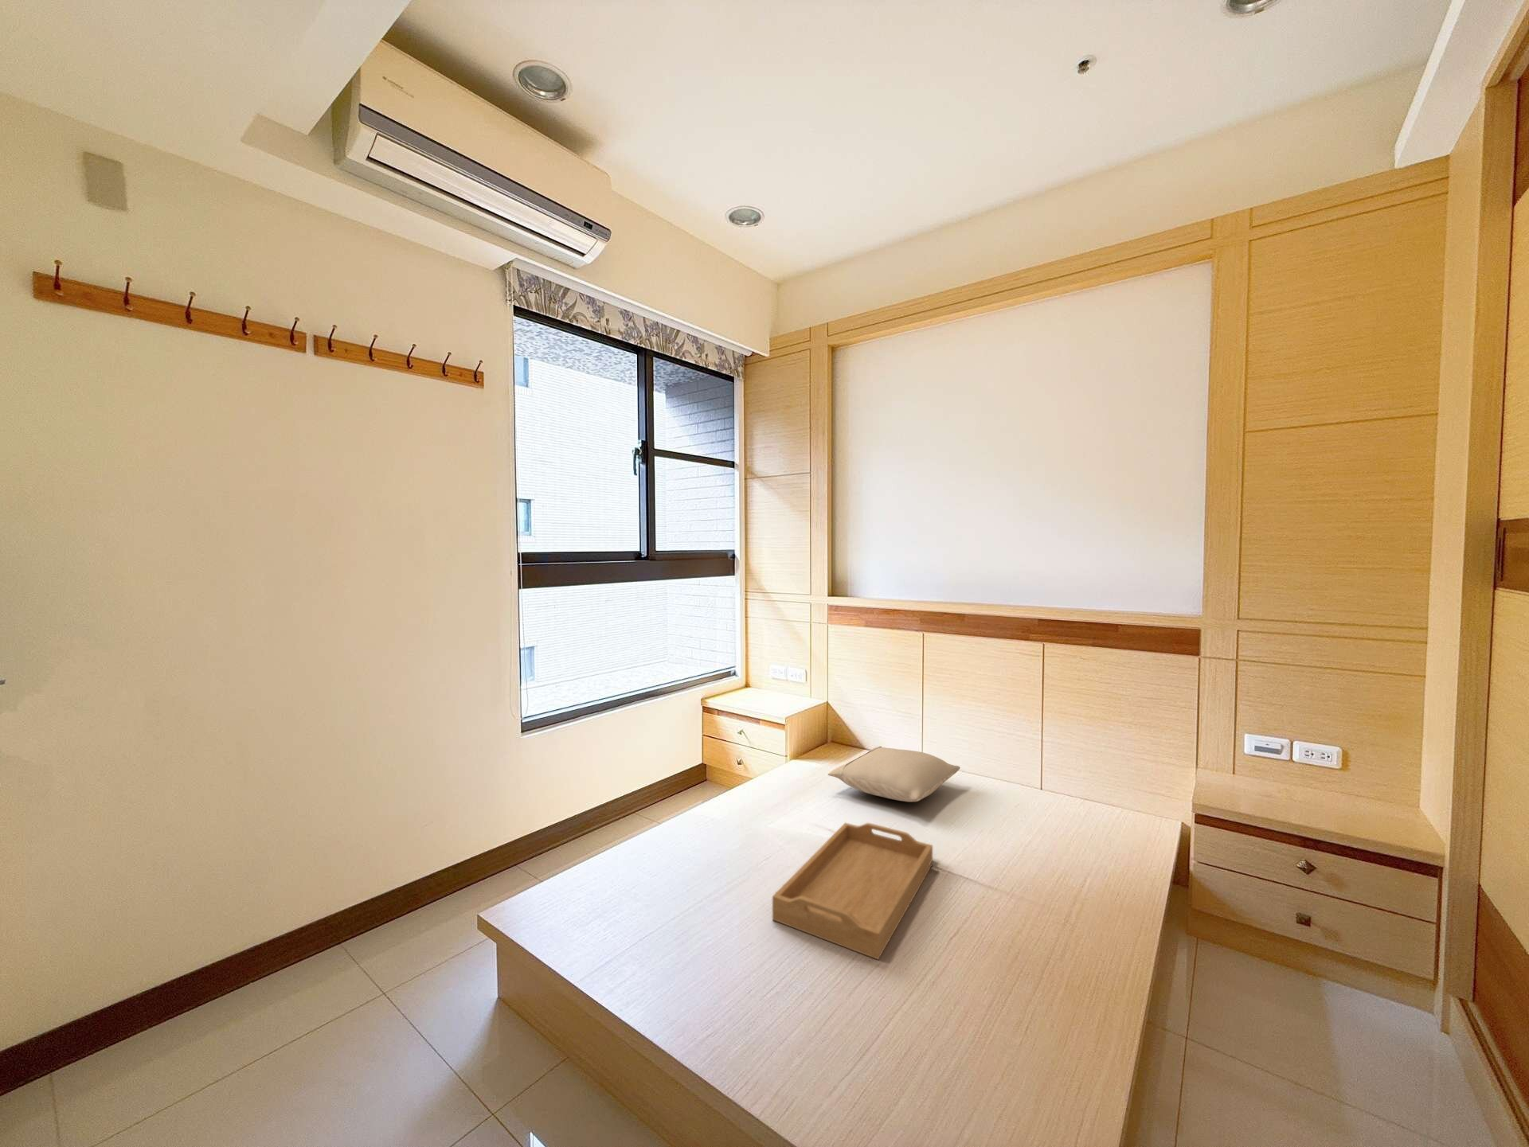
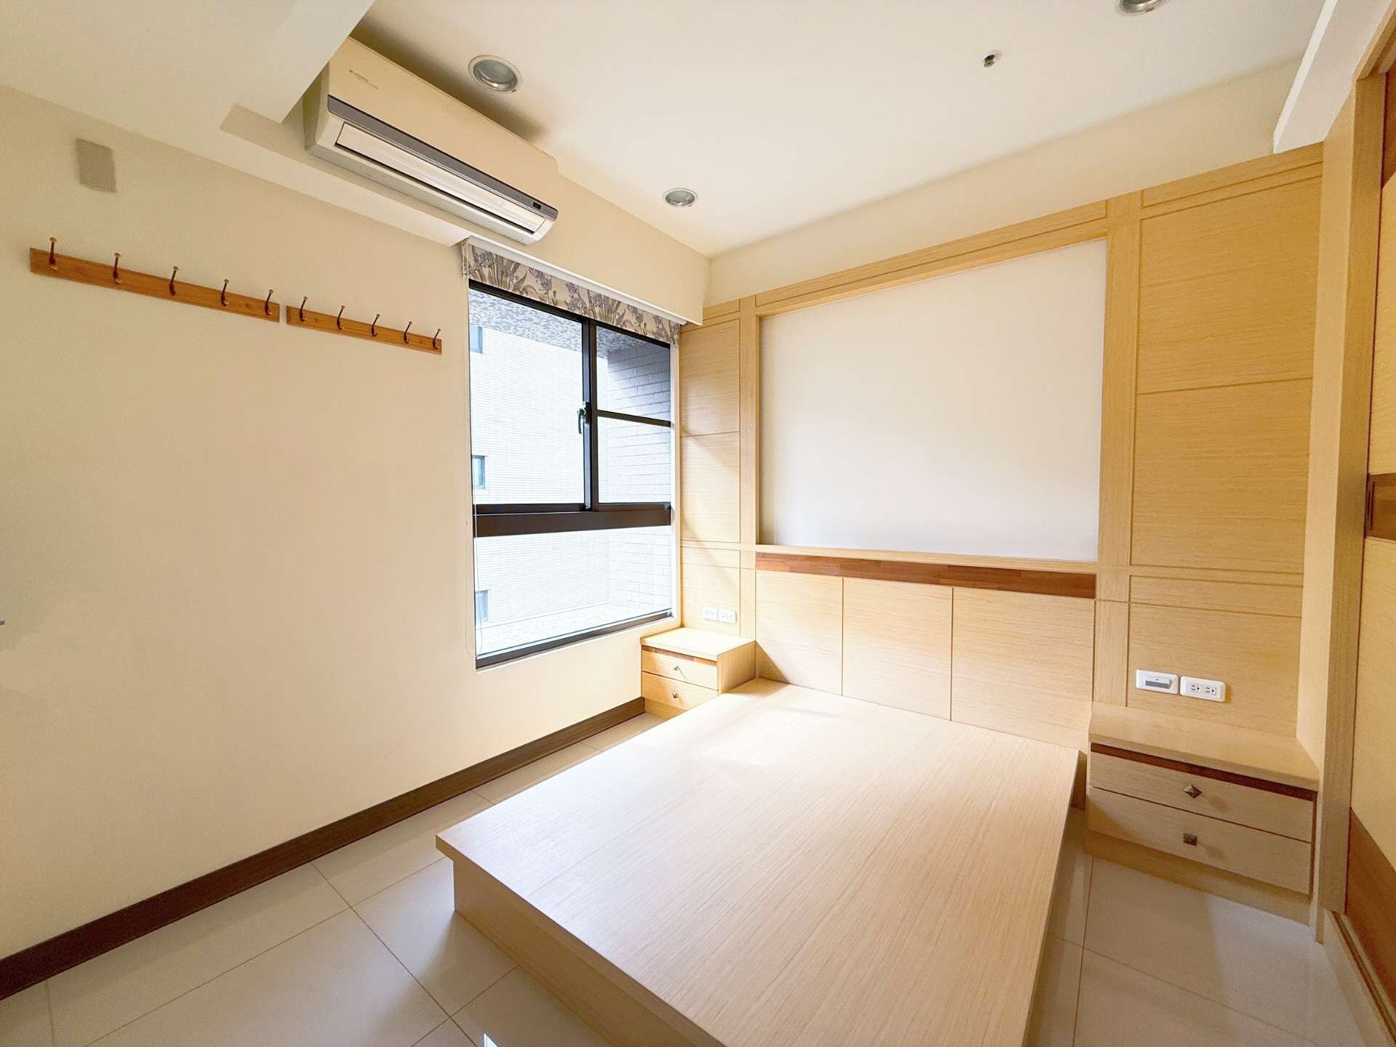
- pillow [827,746,961,802]
- serving tray [771,822,934,960]
